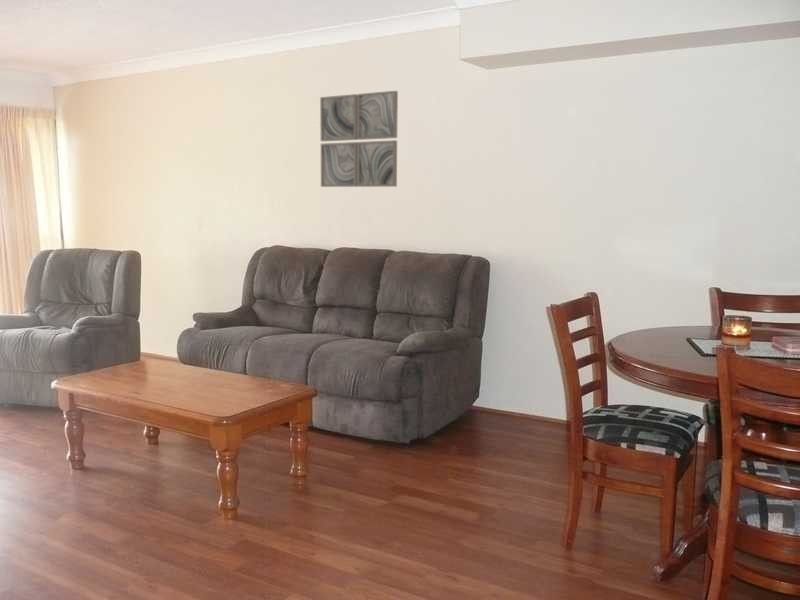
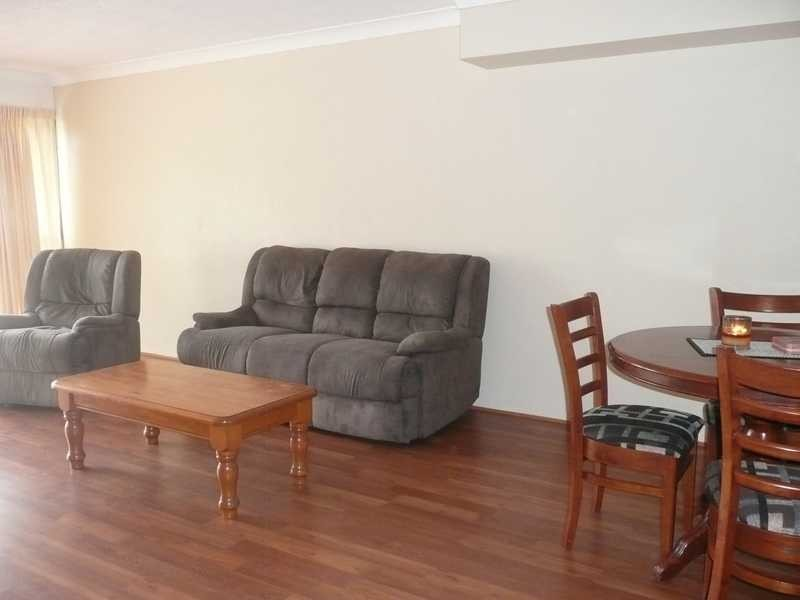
- wall art [319,90,399,188]
